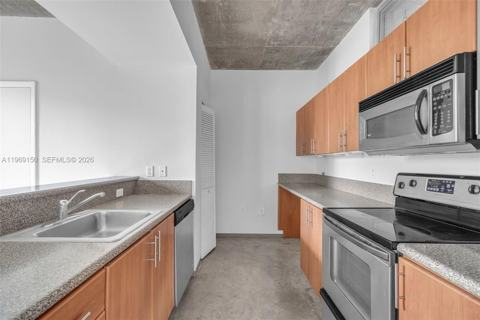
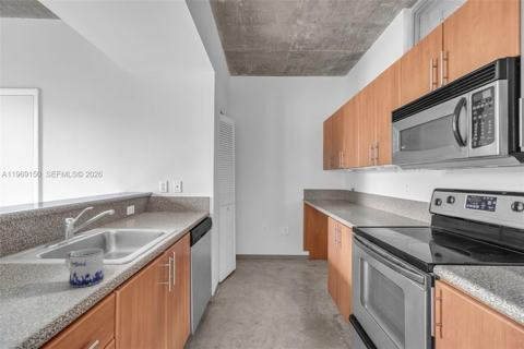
+ mug [64,248,105,288]
